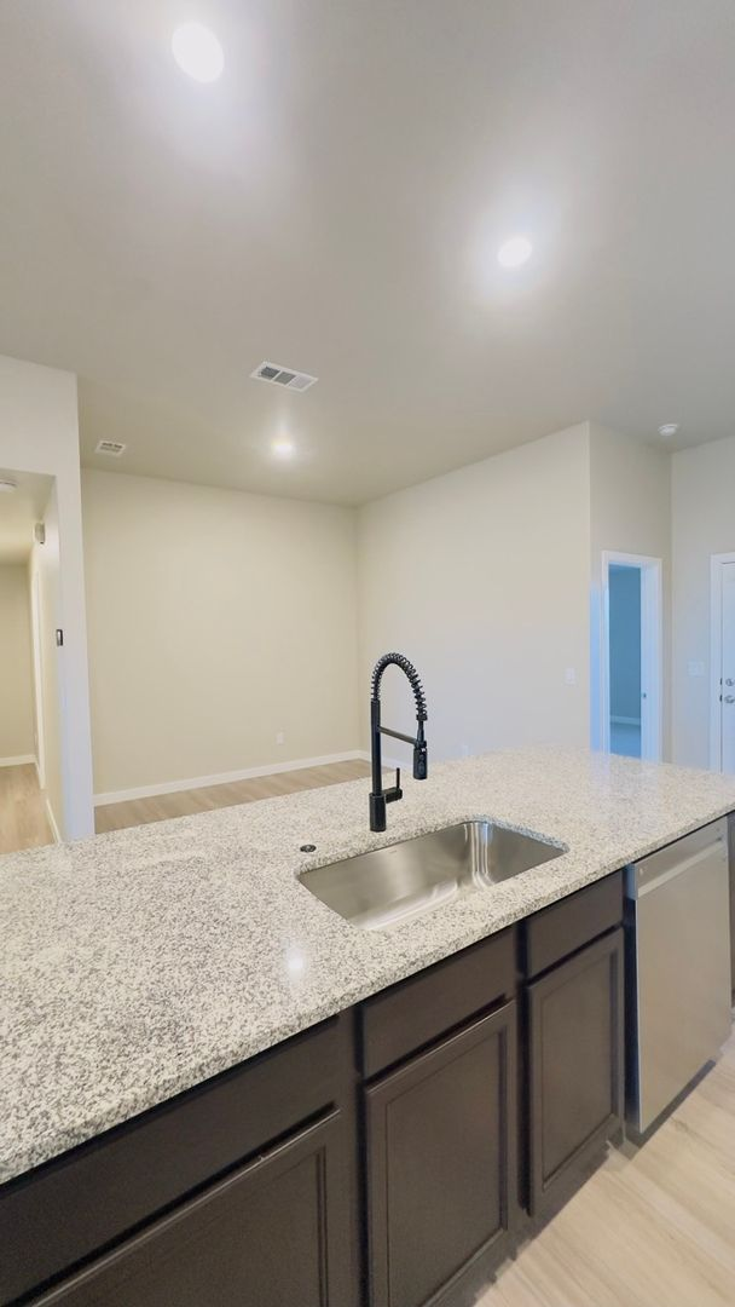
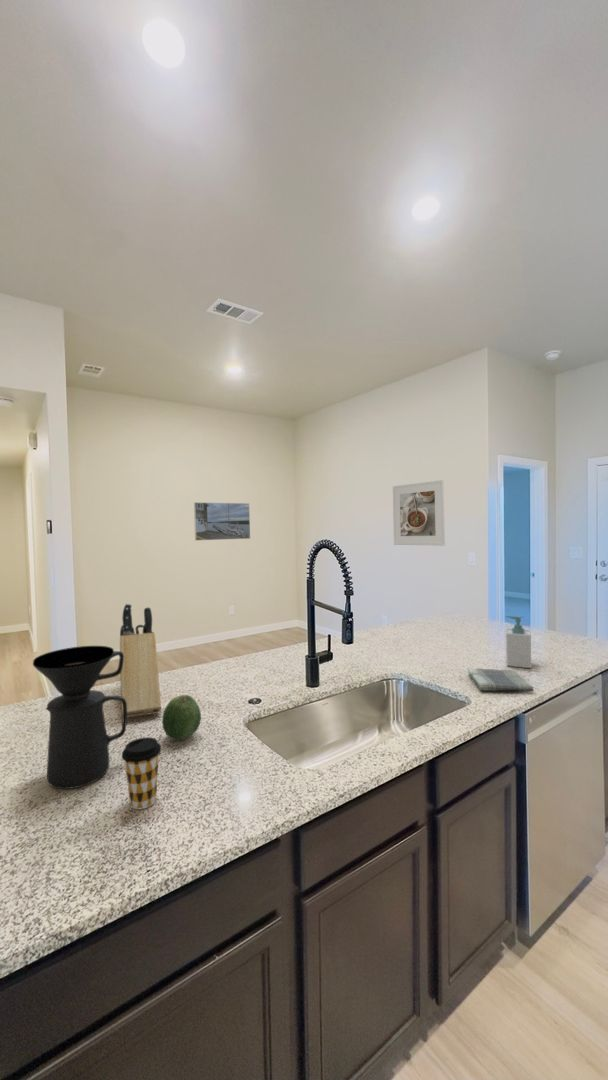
+ knife block [119,603,162,720]
+ dish towel [467,667,535,692]
+ soap bottle [505,615,532,669]
+ coffee maker [32,645,128,790]
+ fruit [161,694,202,741]
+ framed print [392,479,446,547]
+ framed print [193,501,251,542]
+ coffee cup [121,736,162,810]
